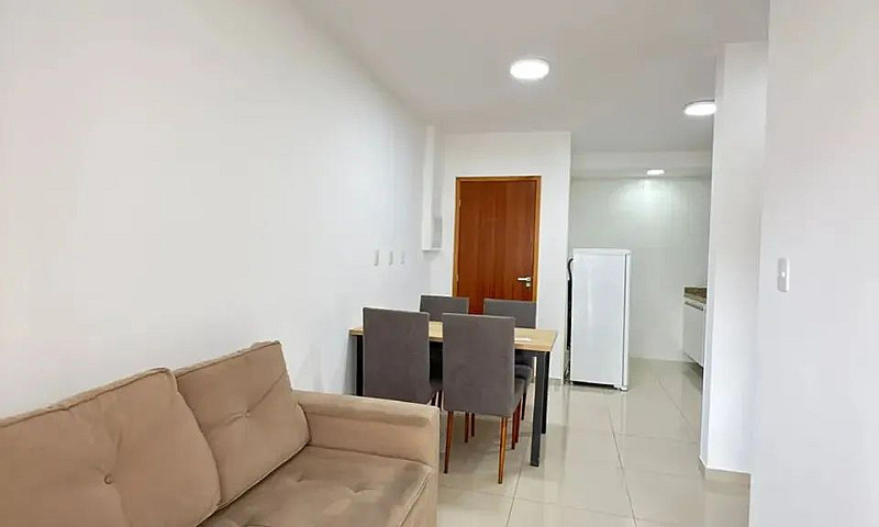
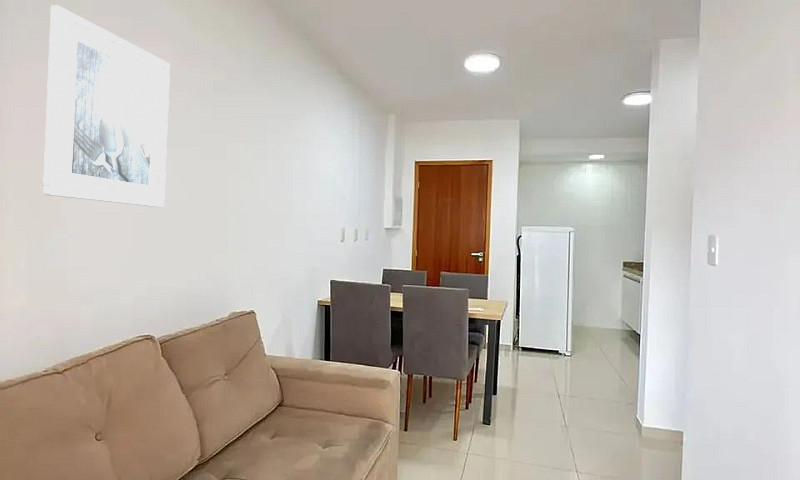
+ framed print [42,4,171,208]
